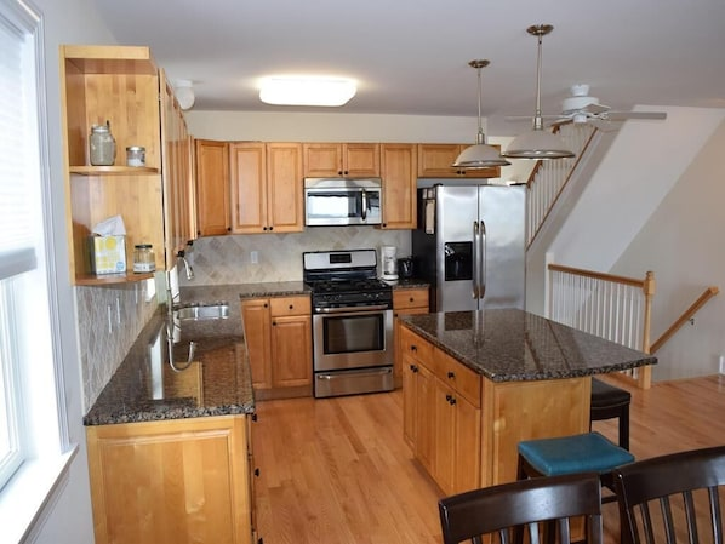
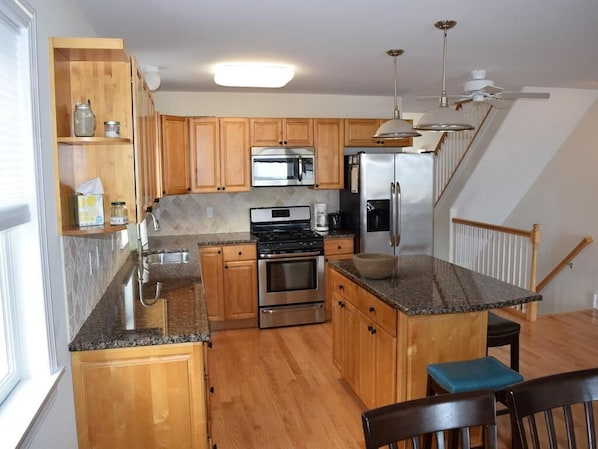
+ bowl [352,252,400,280]
